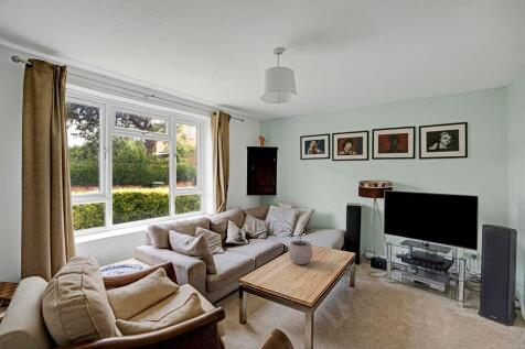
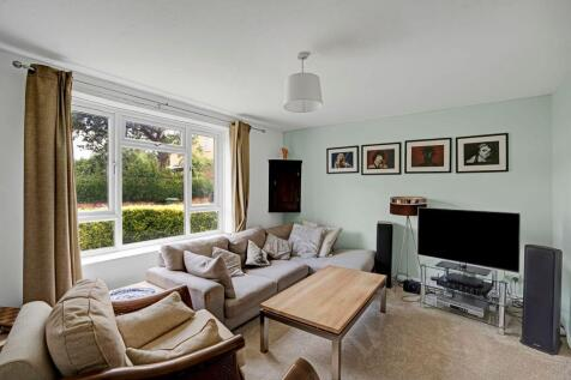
- plant pot [288,235,313,265]
